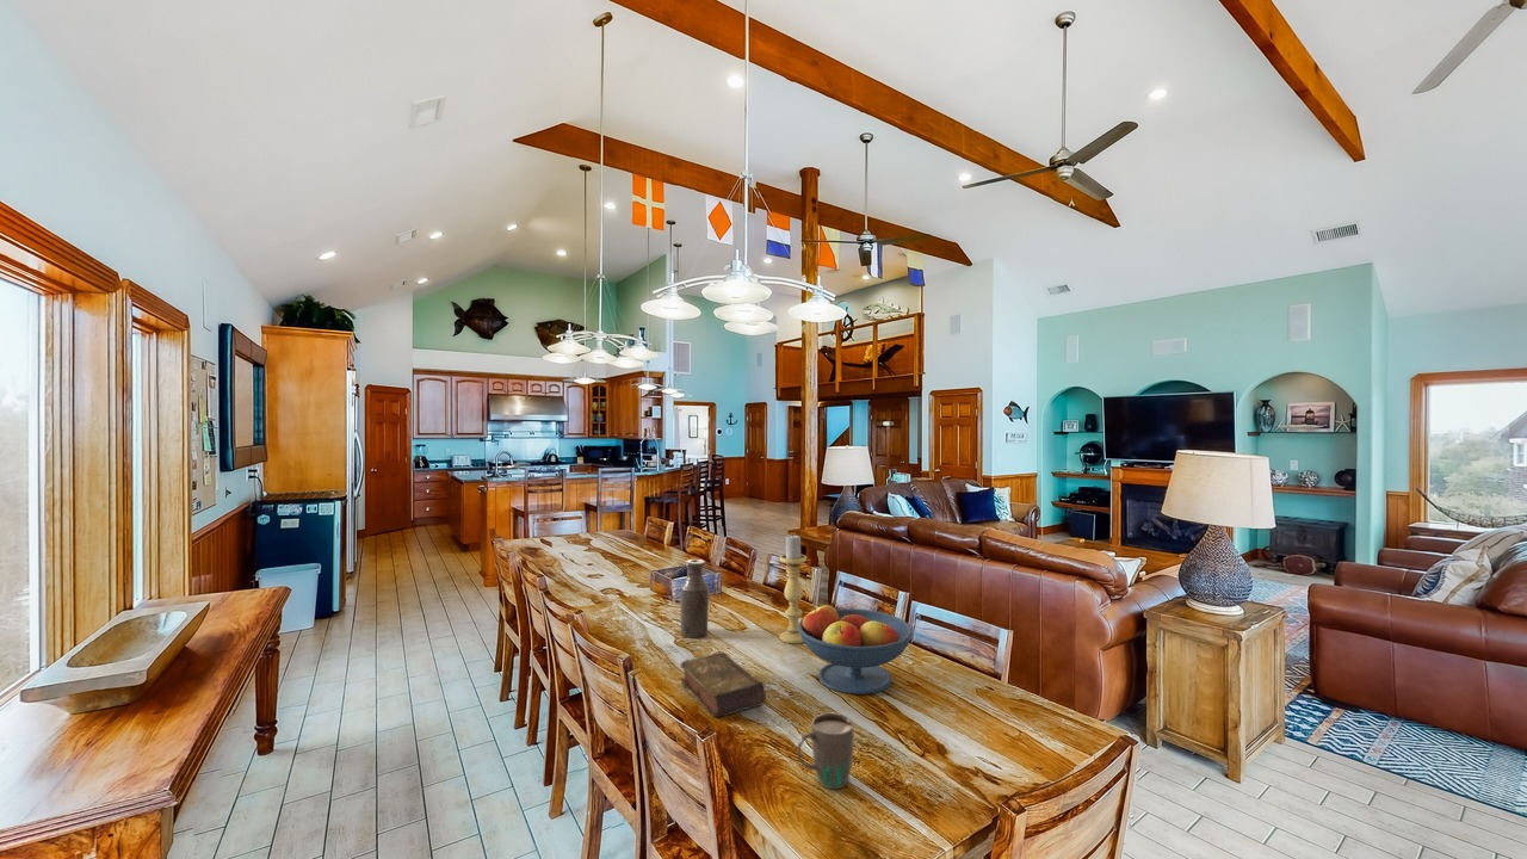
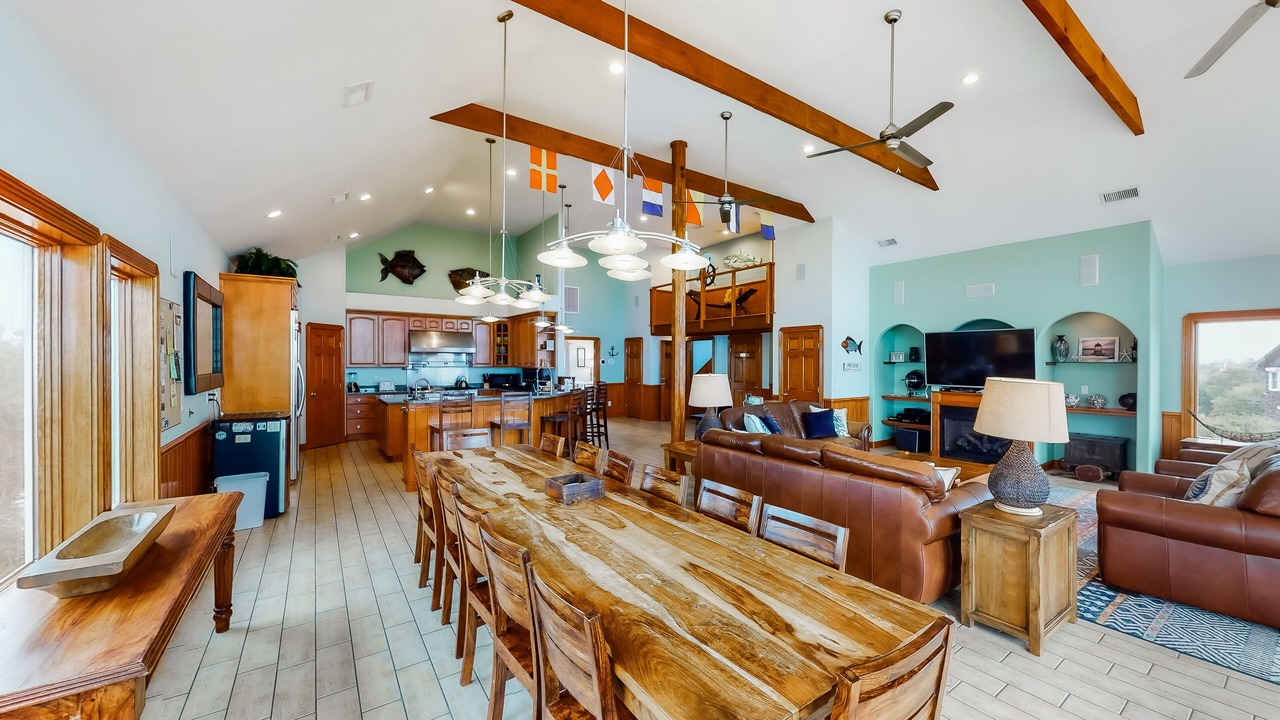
- fruit bowl [798,604,914,696]
- candle holder [779,533,808,644]
- mug [796,712,855,790]
- book [679,651,767,718]
- bottle [679,558,710,638]
